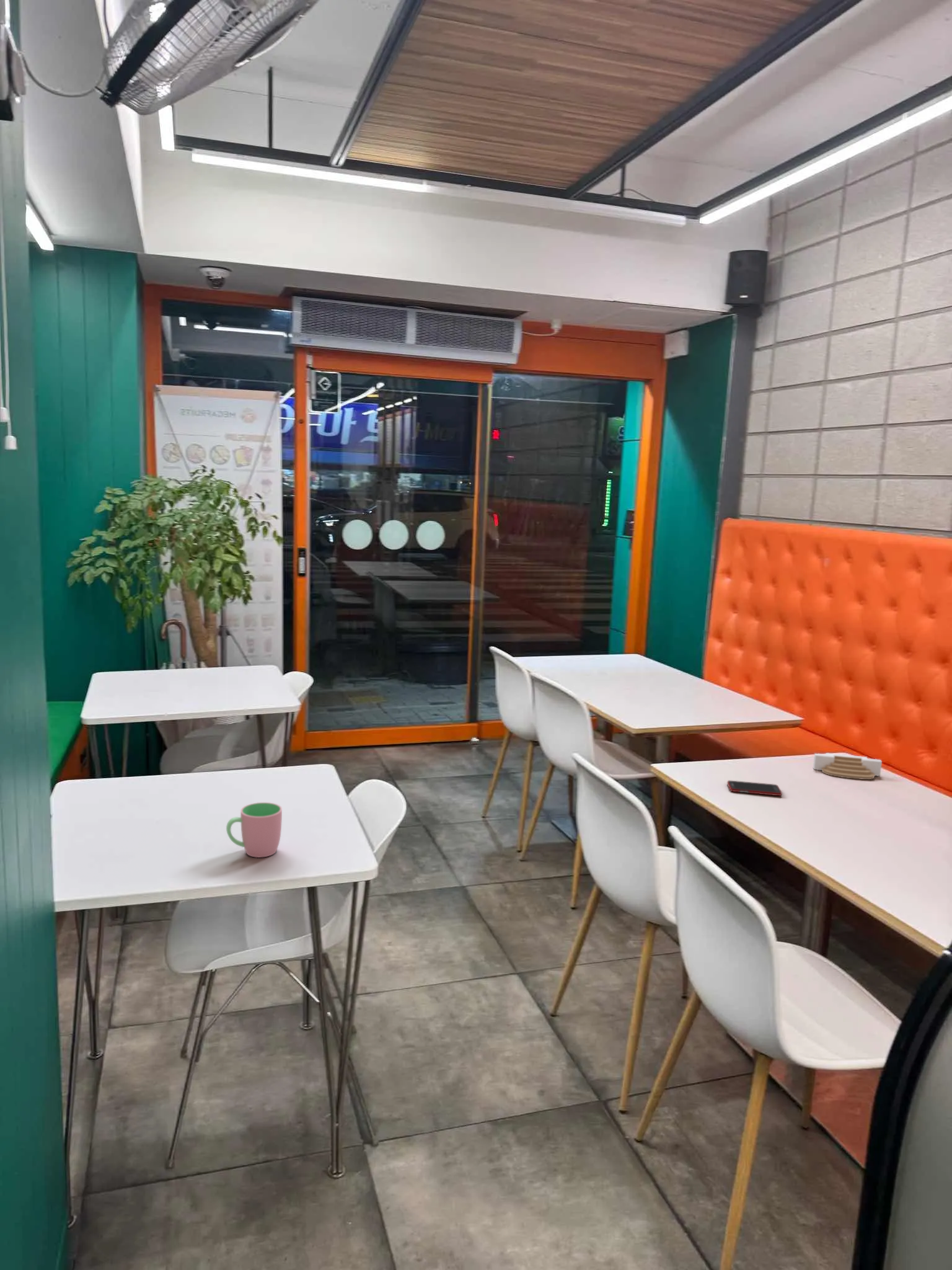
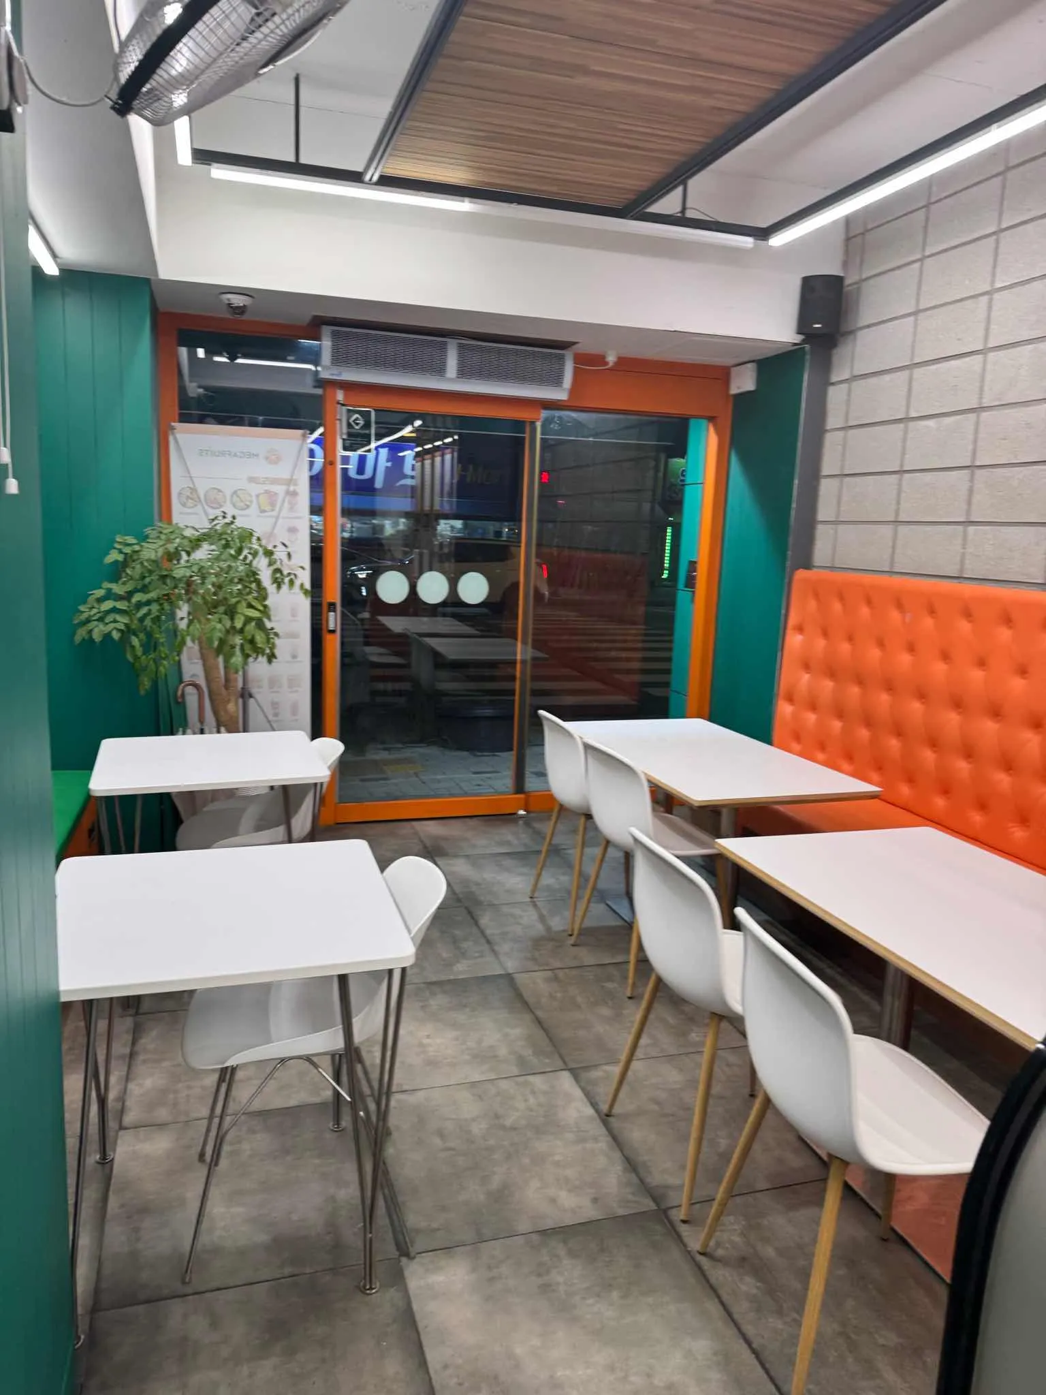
- cup [226,802,283,858]
- architectural model [813,752,883,780]
- cell phone [726,780,783,796]
